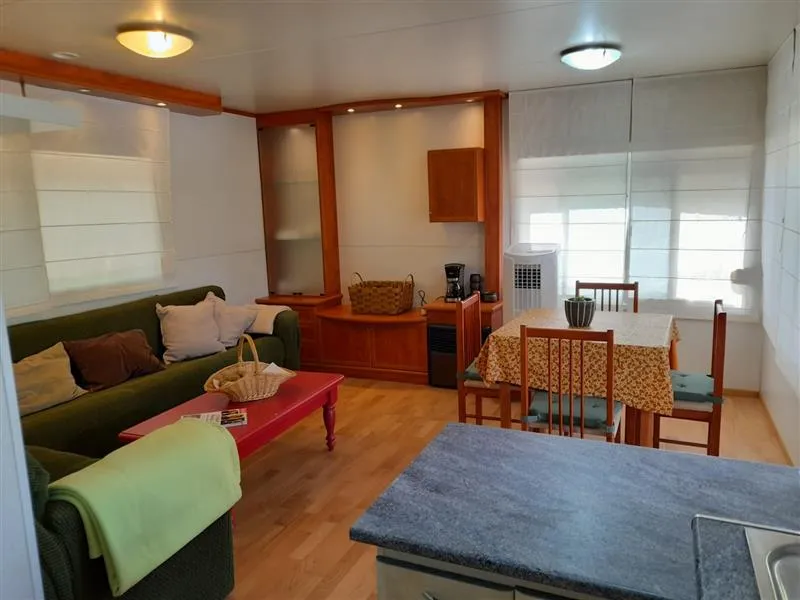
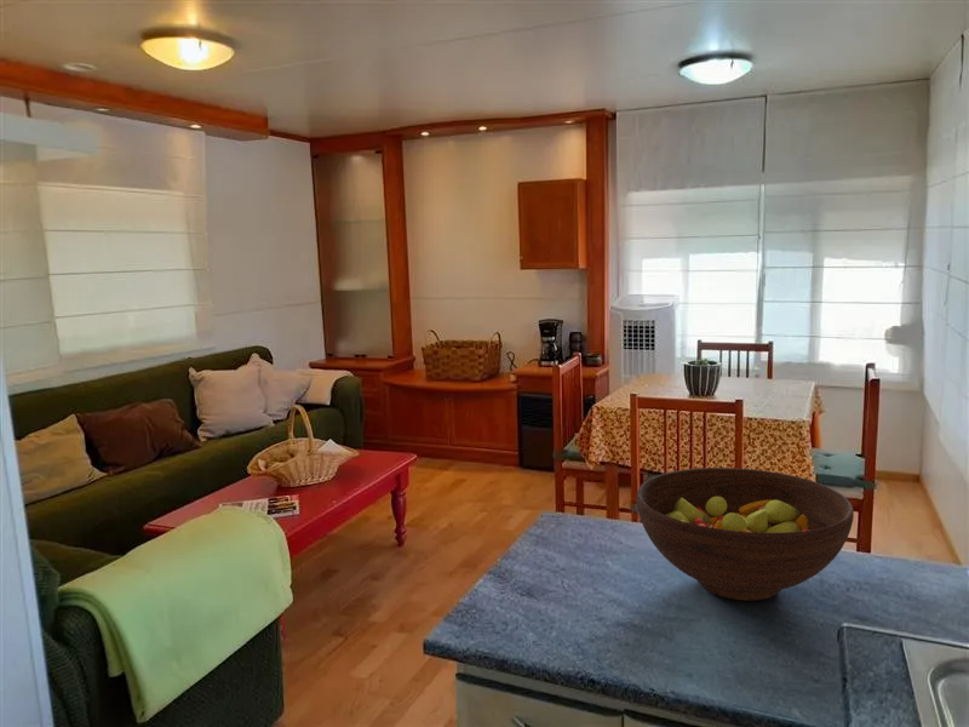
+ fruit bowl [635,466,855,602]
